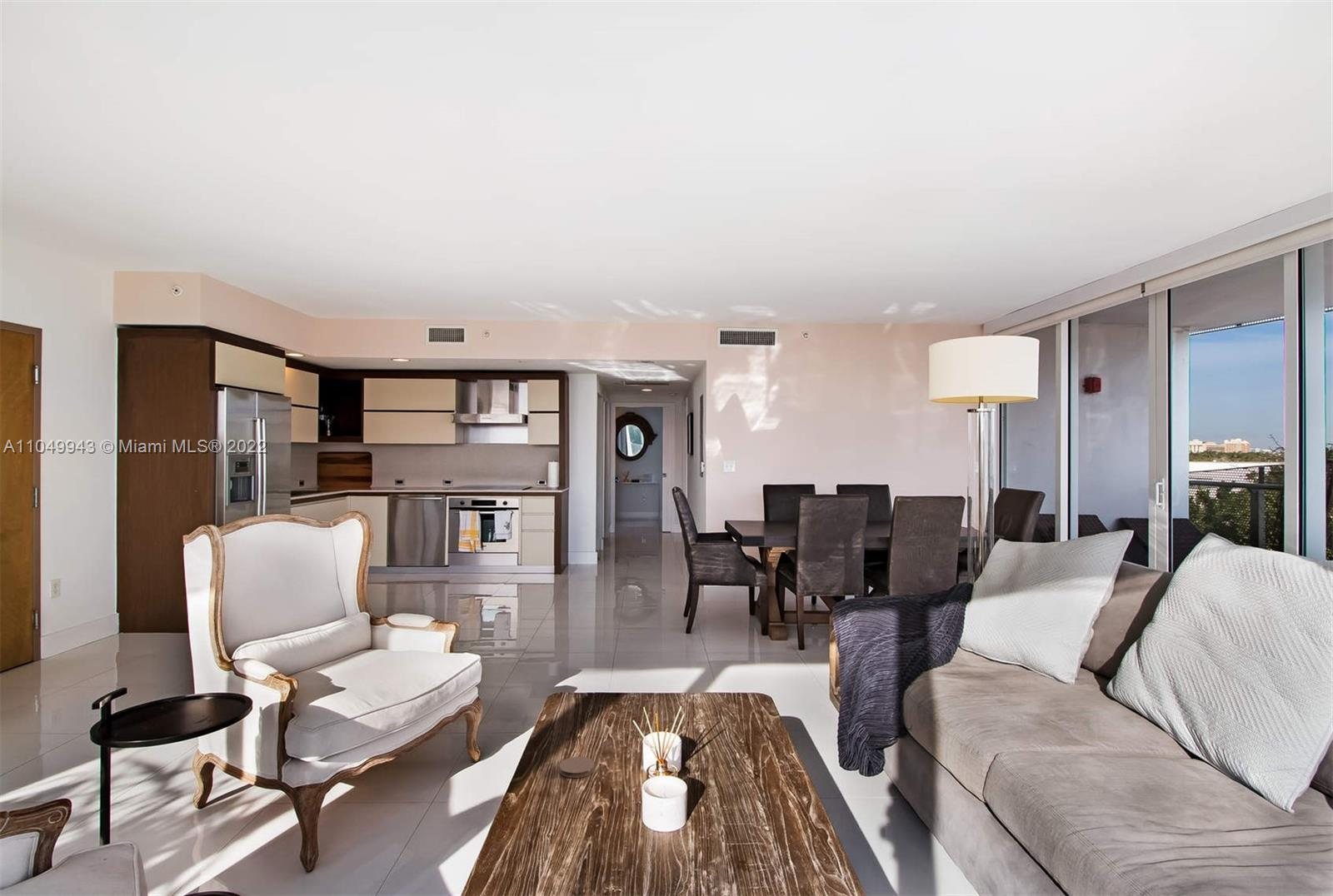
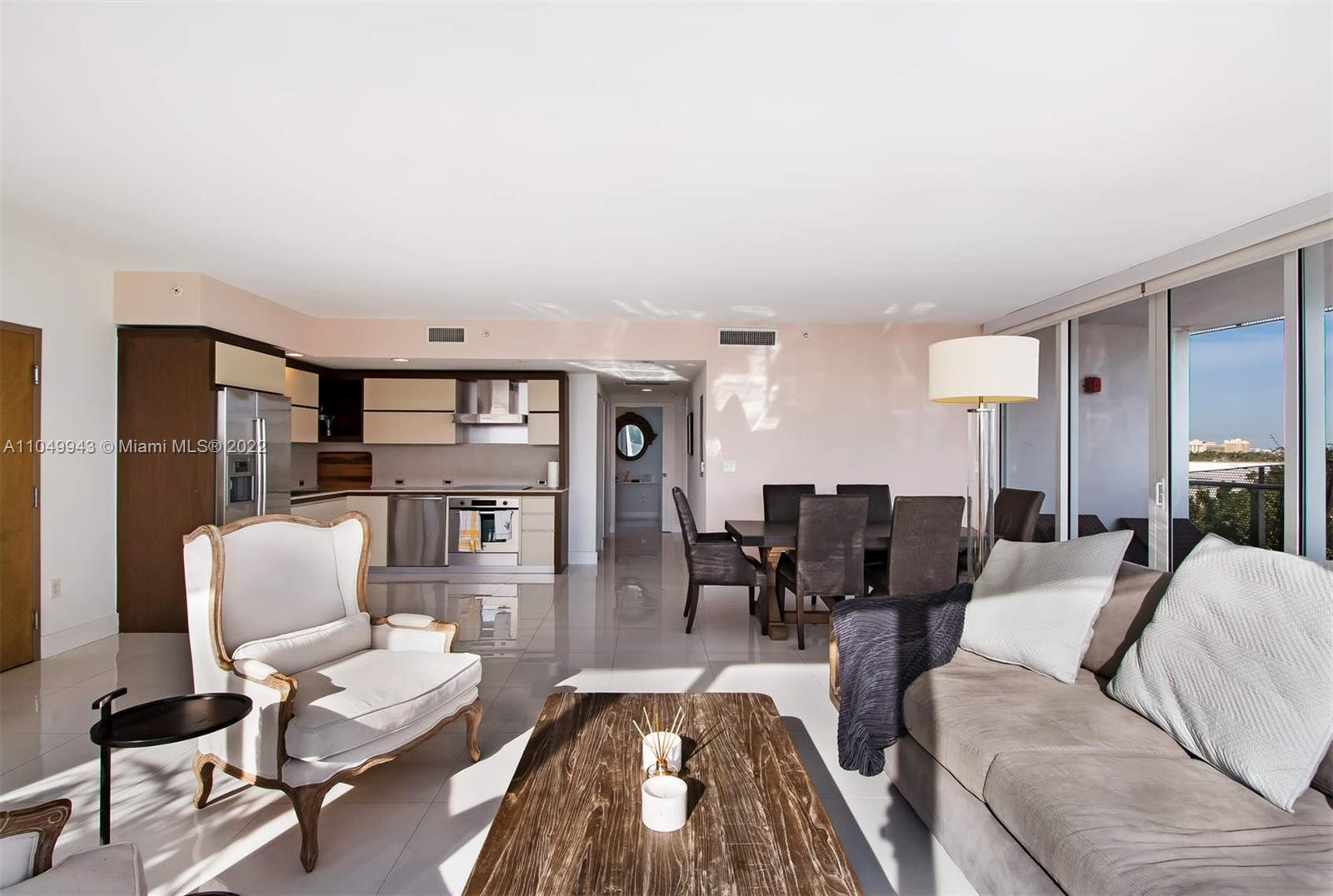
- coaster [558,756,596,779]
